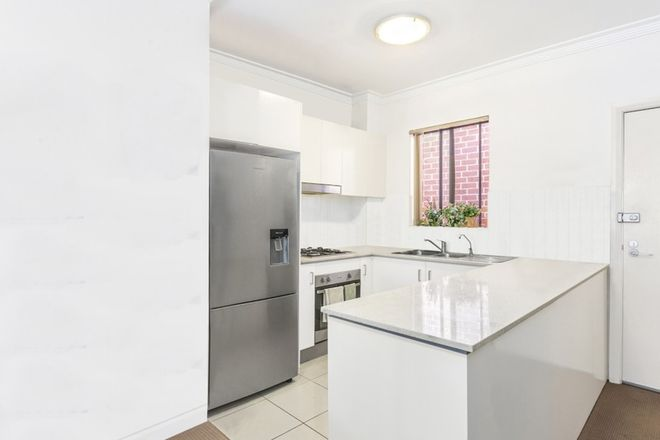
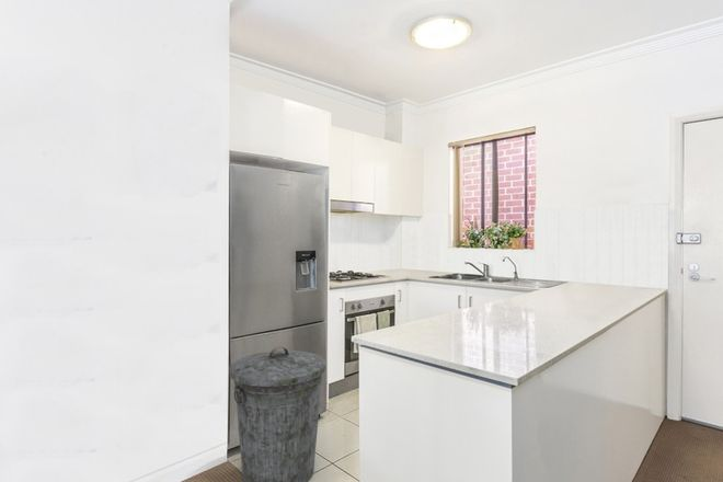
+ trash can [229,346,326,482]
